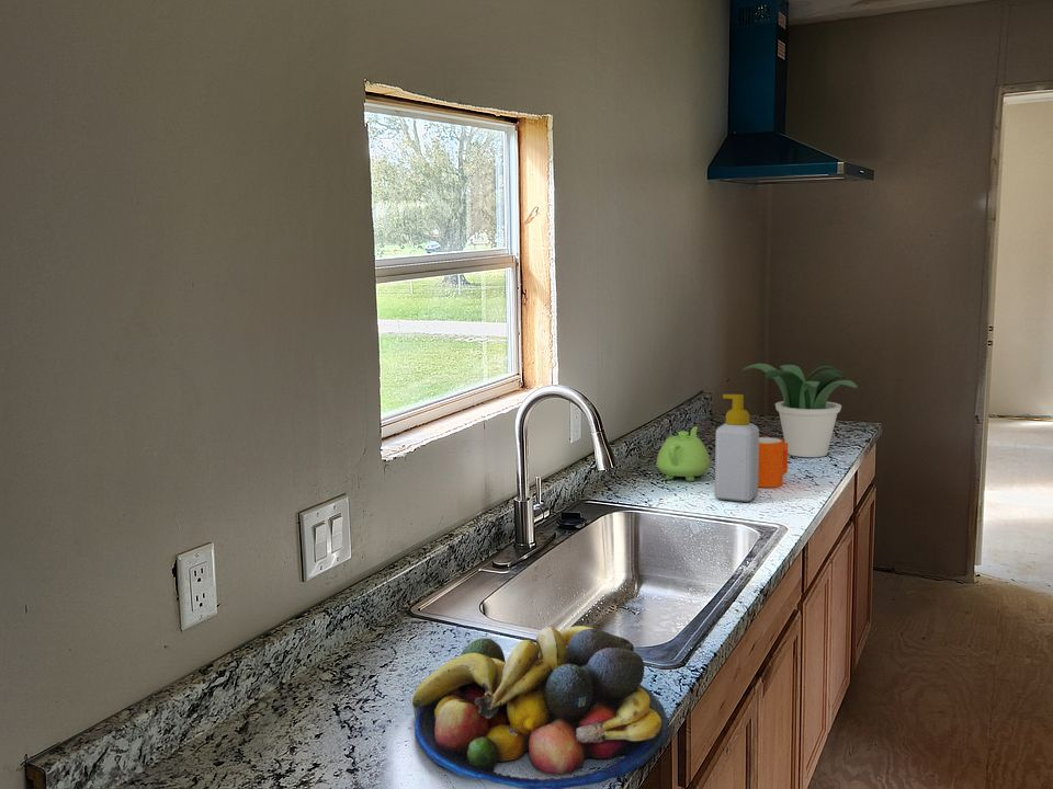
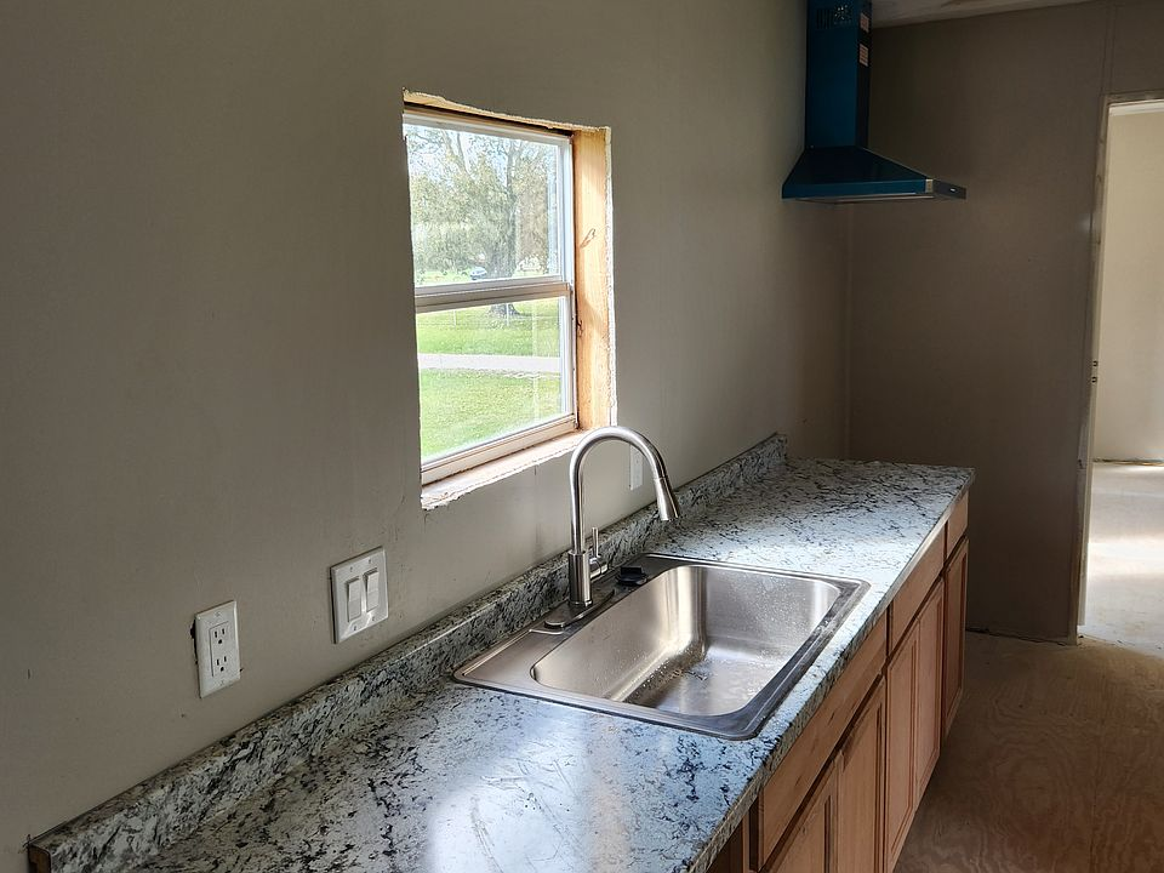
- soap bottle [714,393,760,503]
- teapot [656,425,711,482]
- potted plant [741,363,859,458]
- mug [758,436,789,489]
- fruit bowl [411,625,669,789]
